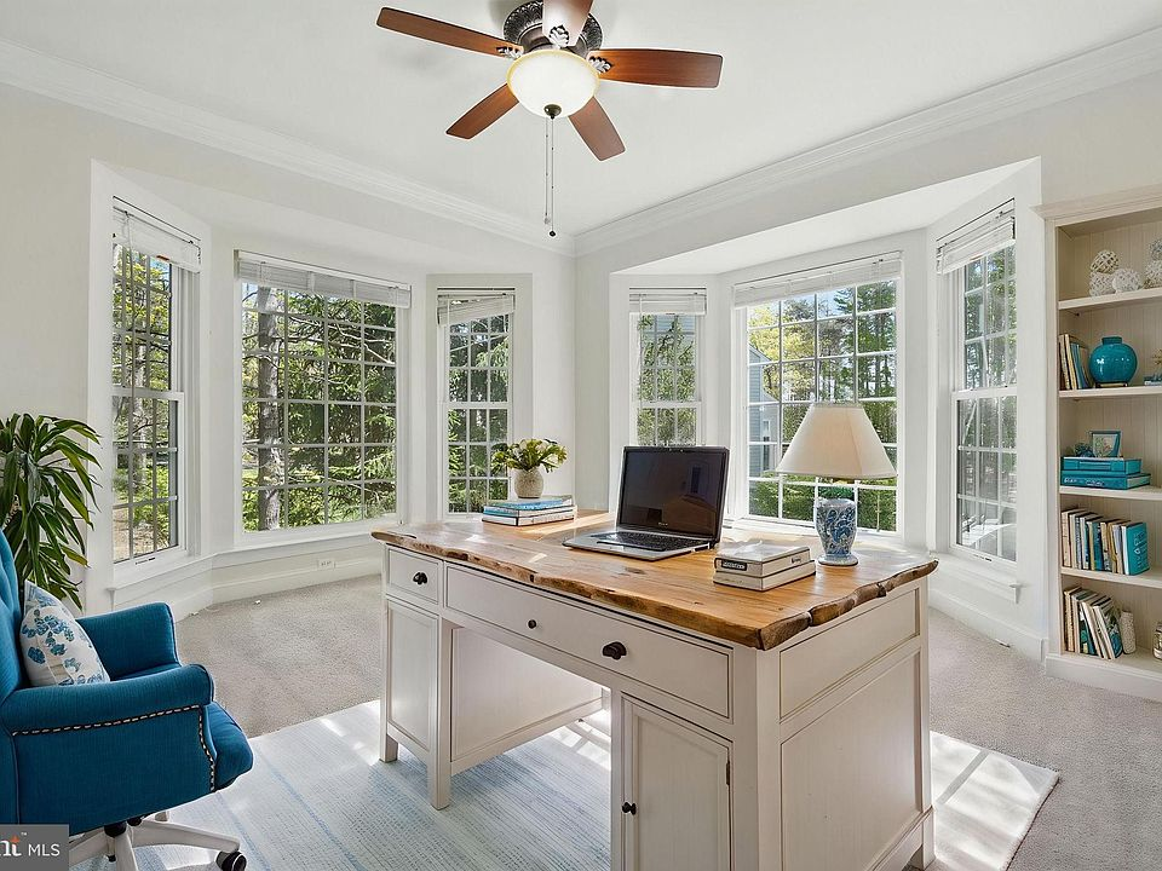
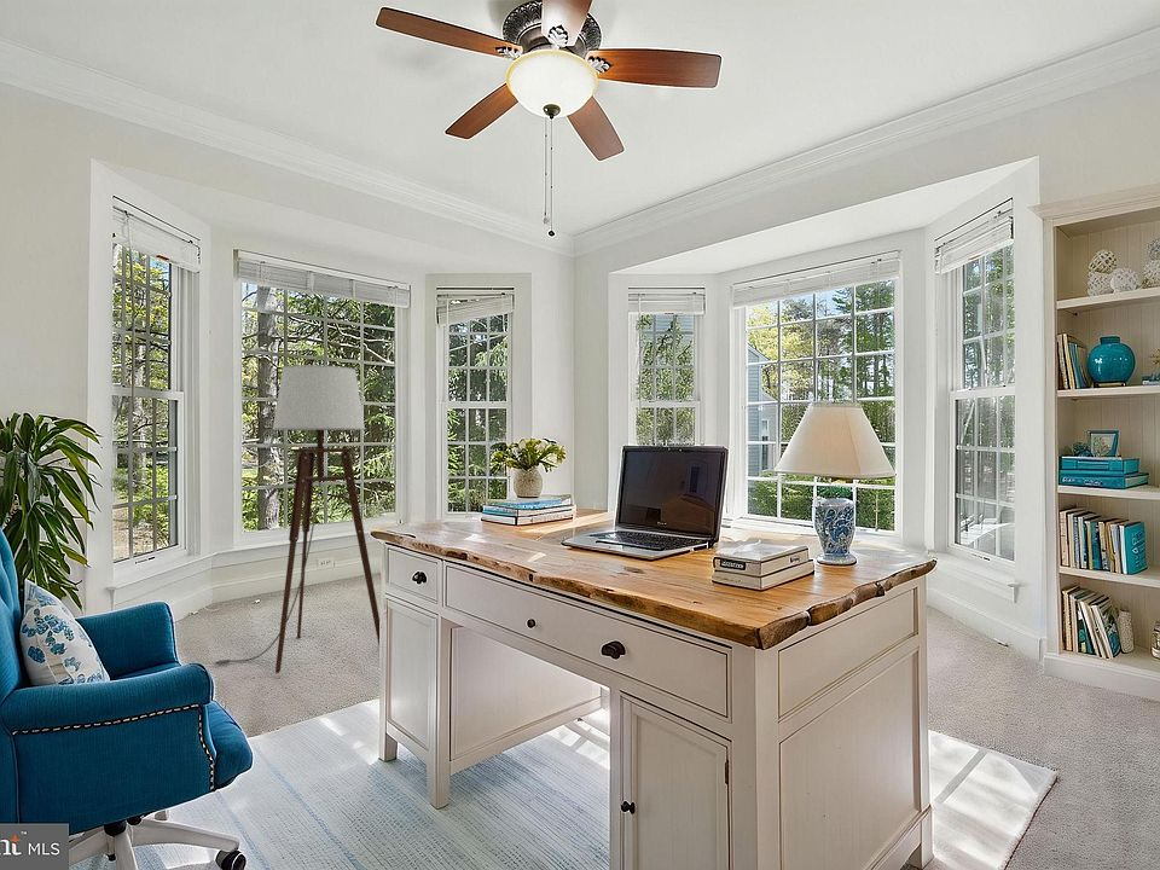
+ floor lamp [211,364,381,674]
